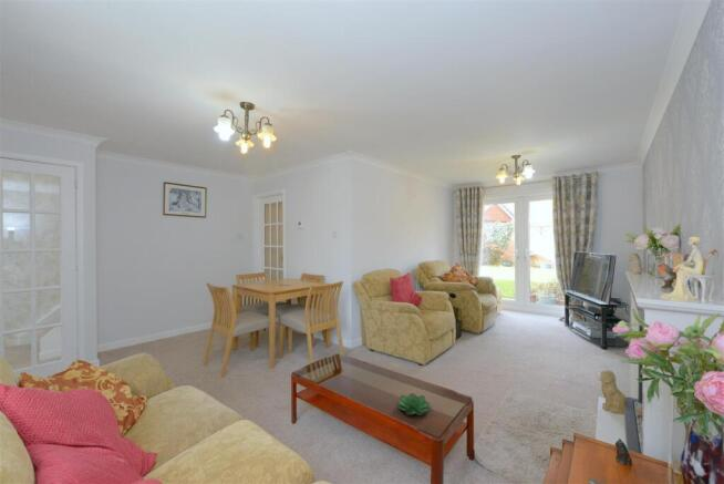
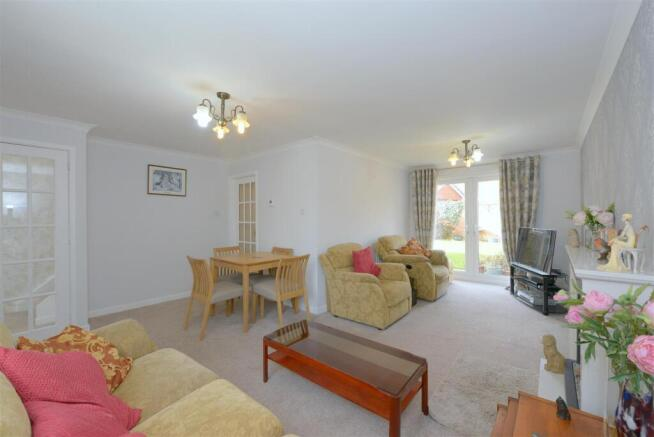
- succulent plant [396,392,431,416]
